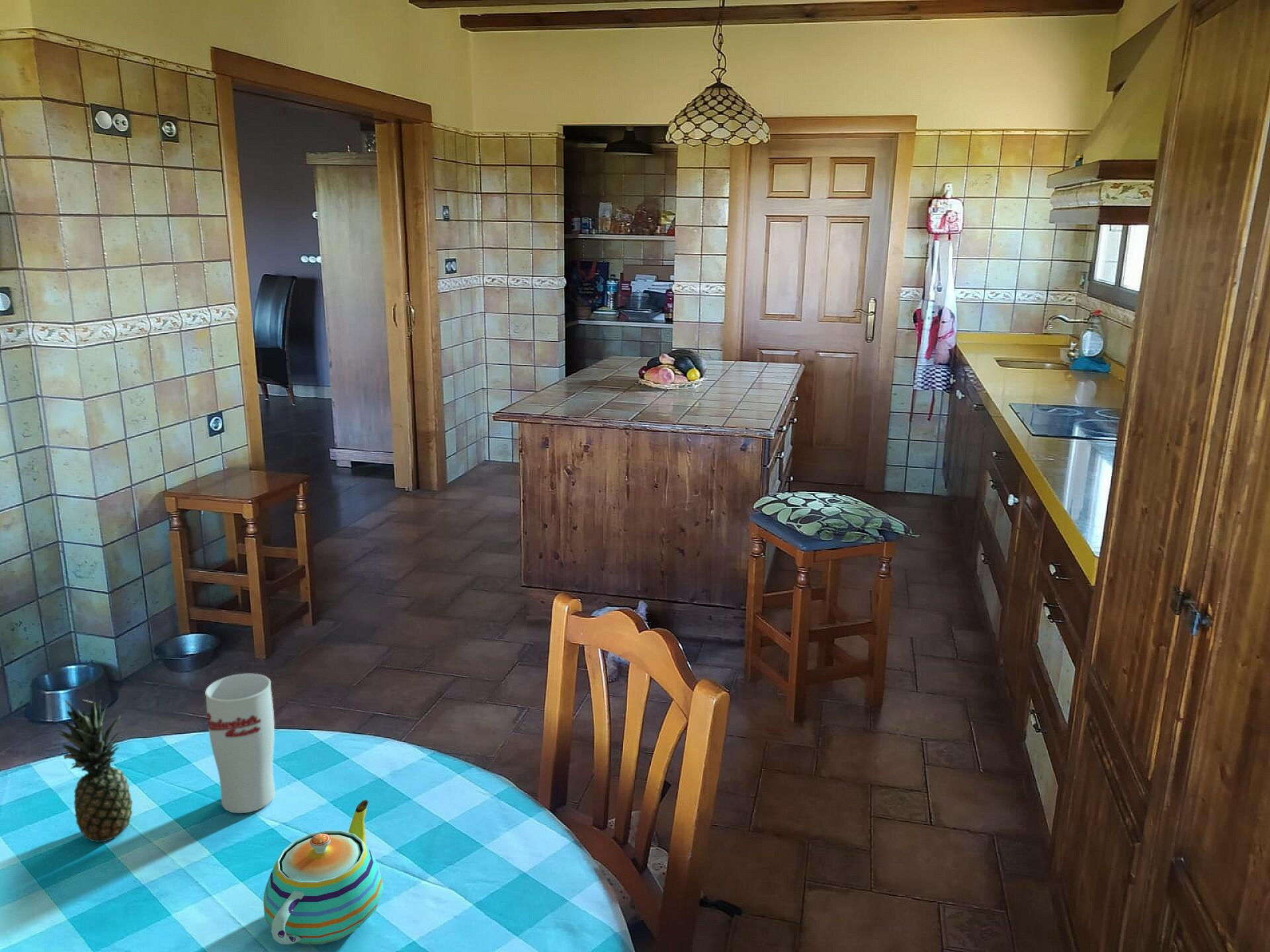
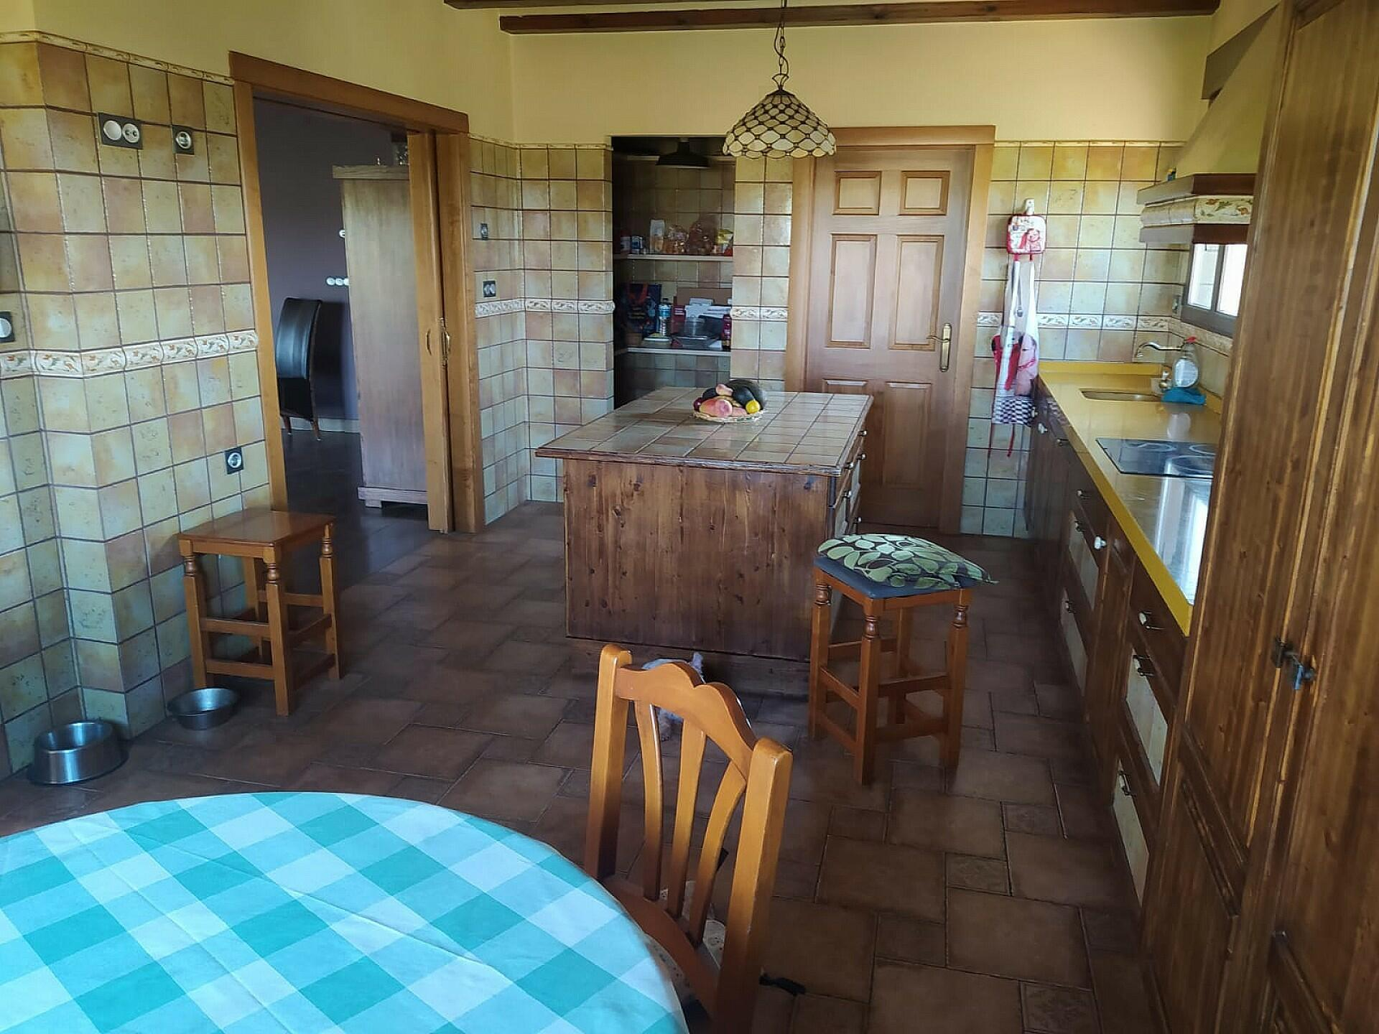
- fruit [51,696,134,843]
- cup [204,673,276,814]
- teapot [263,799,384,945]
